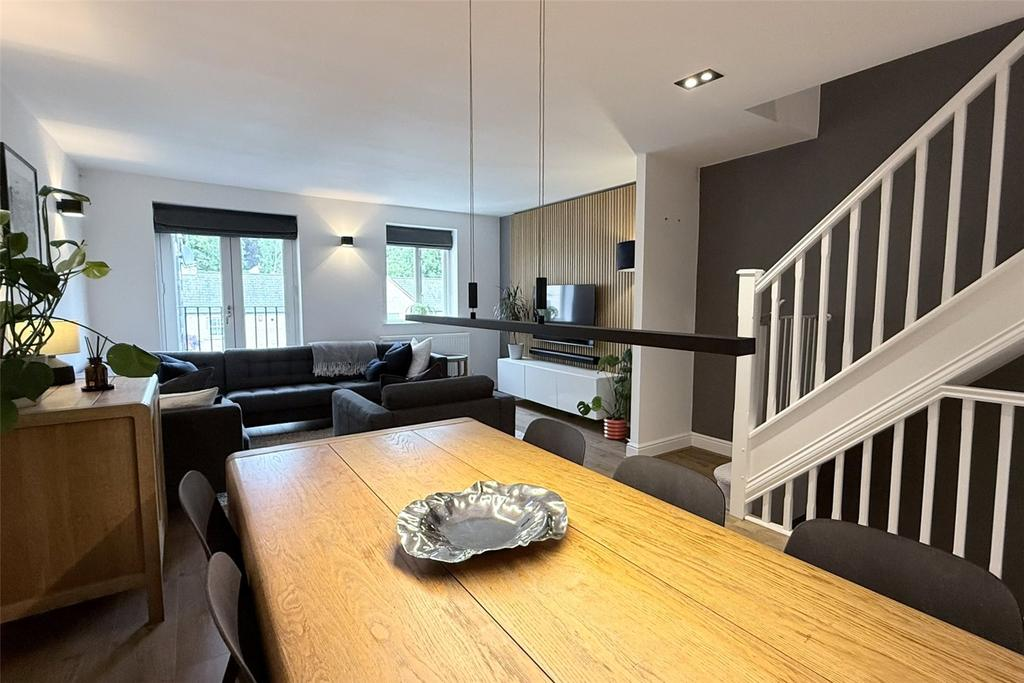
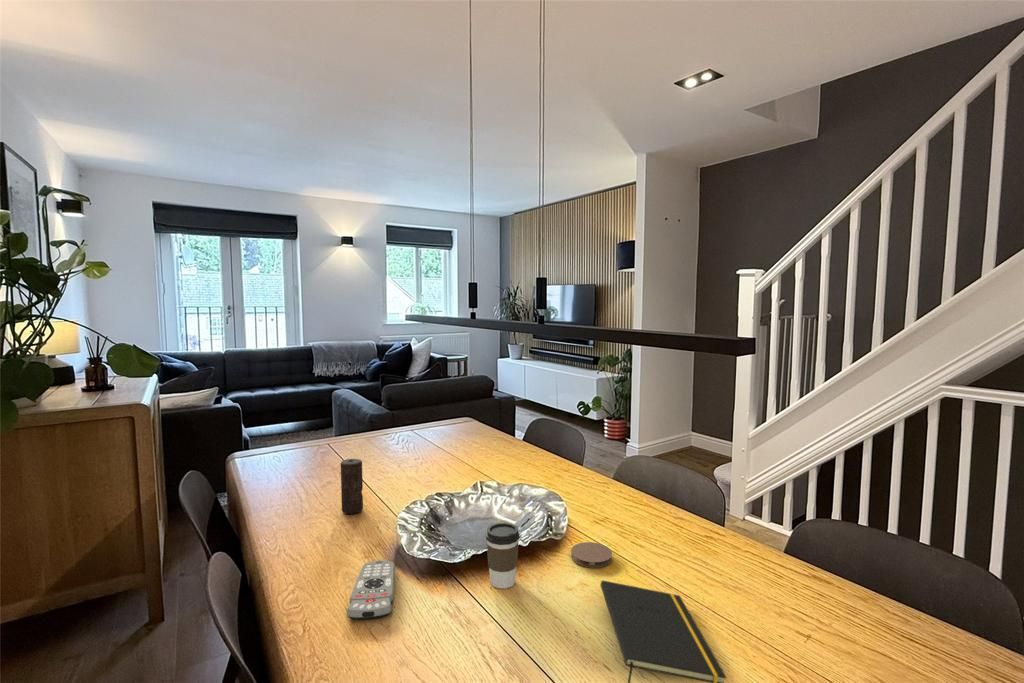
+ candle [340,458,364,515]
+ coaster [570,541,613,569]
+ notepad [600,579,728,683]
+ remote control [346,559,396,620]
+ coffee cup [485,522,521,590]
